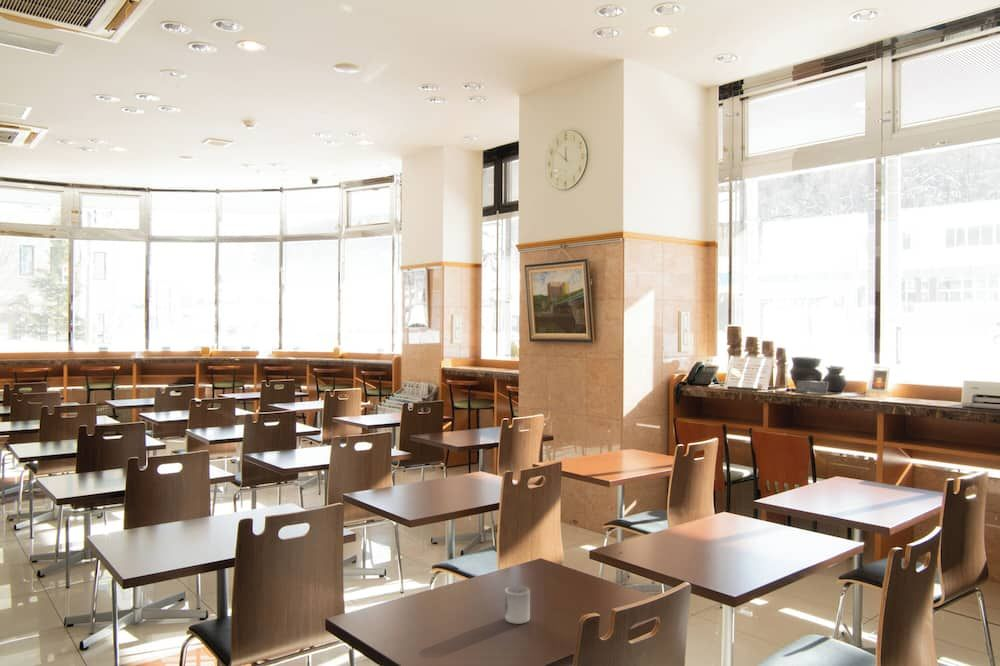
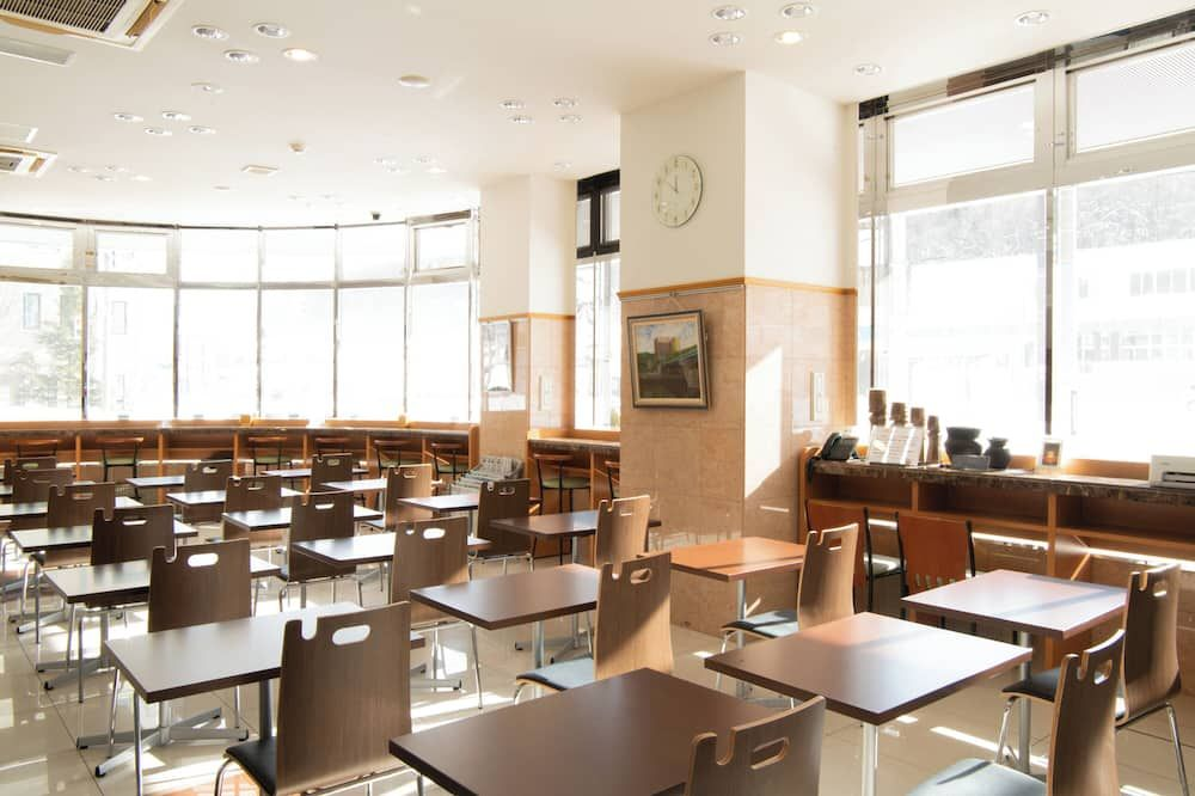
- cup [504,585,531,625]
